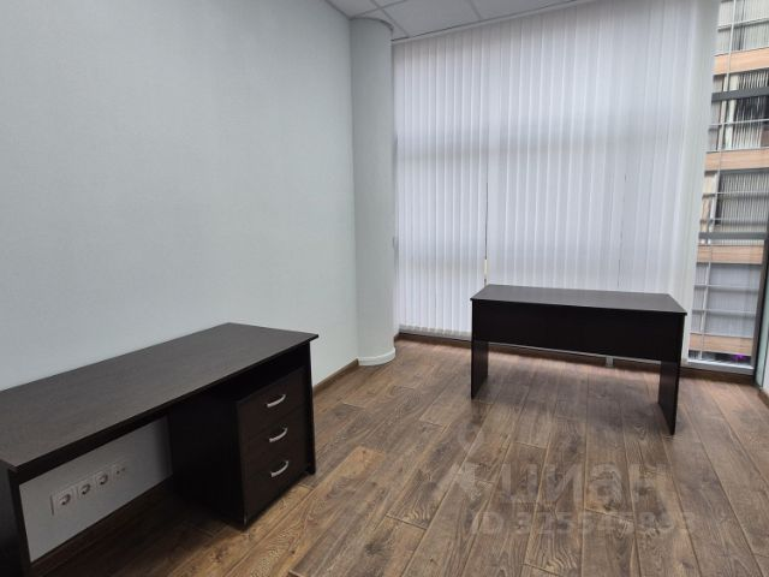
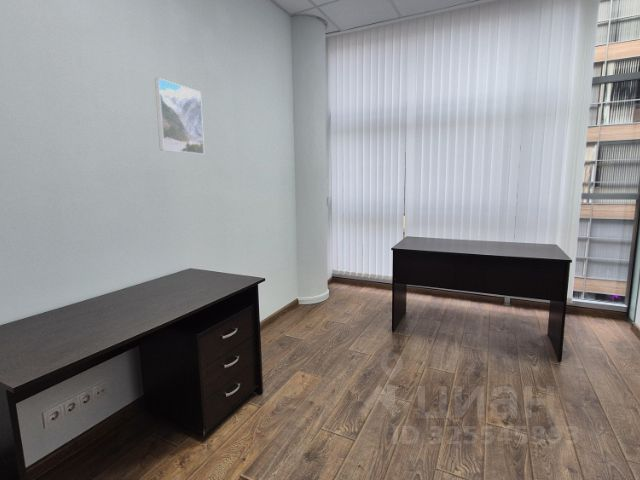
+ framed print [154,77,205,156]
